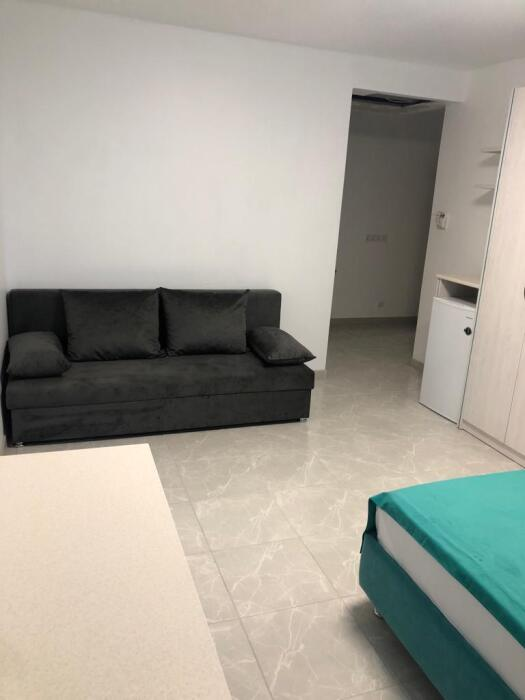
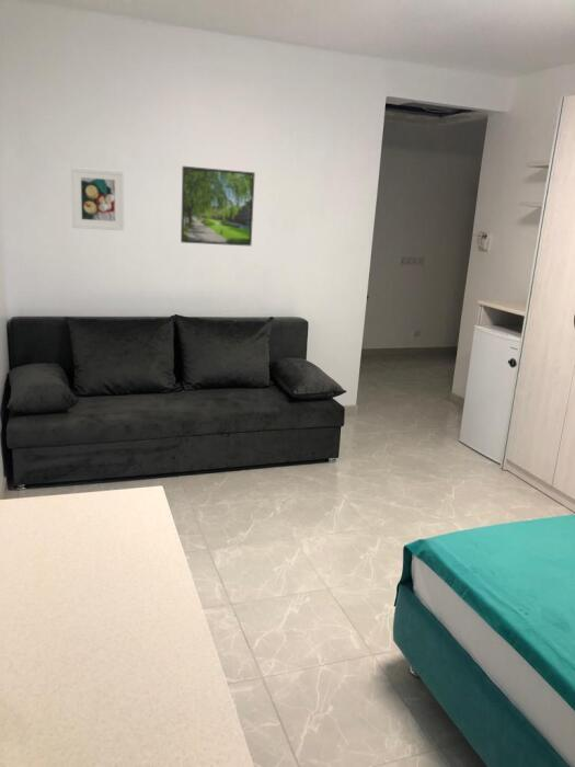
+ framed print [70,165,125,231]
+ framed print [180,165,256,248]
